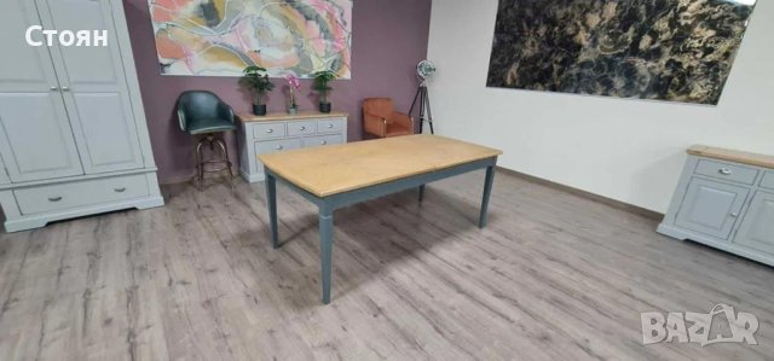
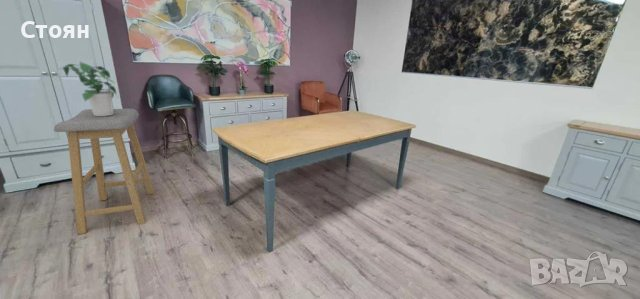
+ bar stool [53,108,155,235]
+ potted plant [62,60,119,116]
